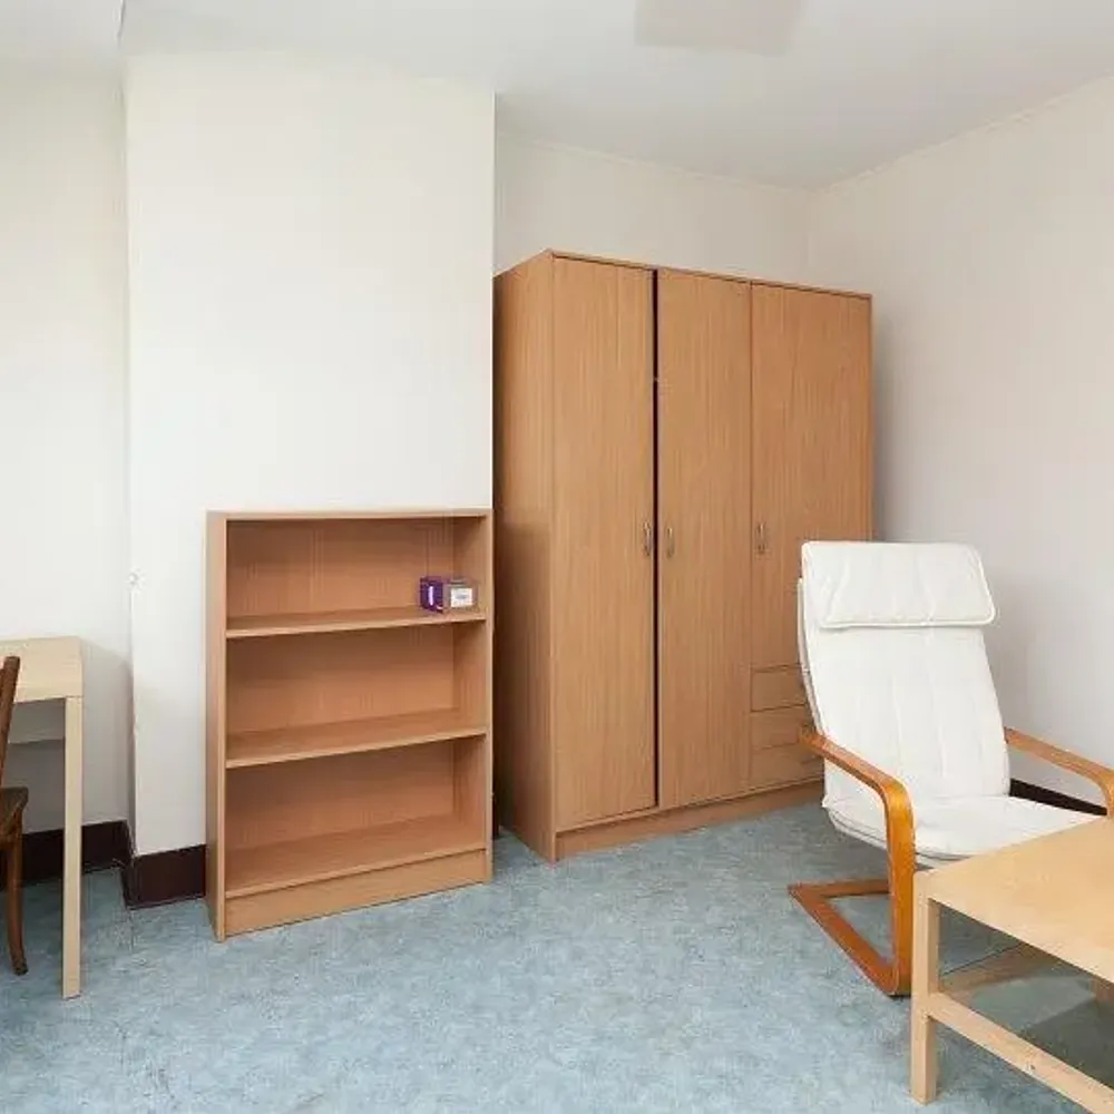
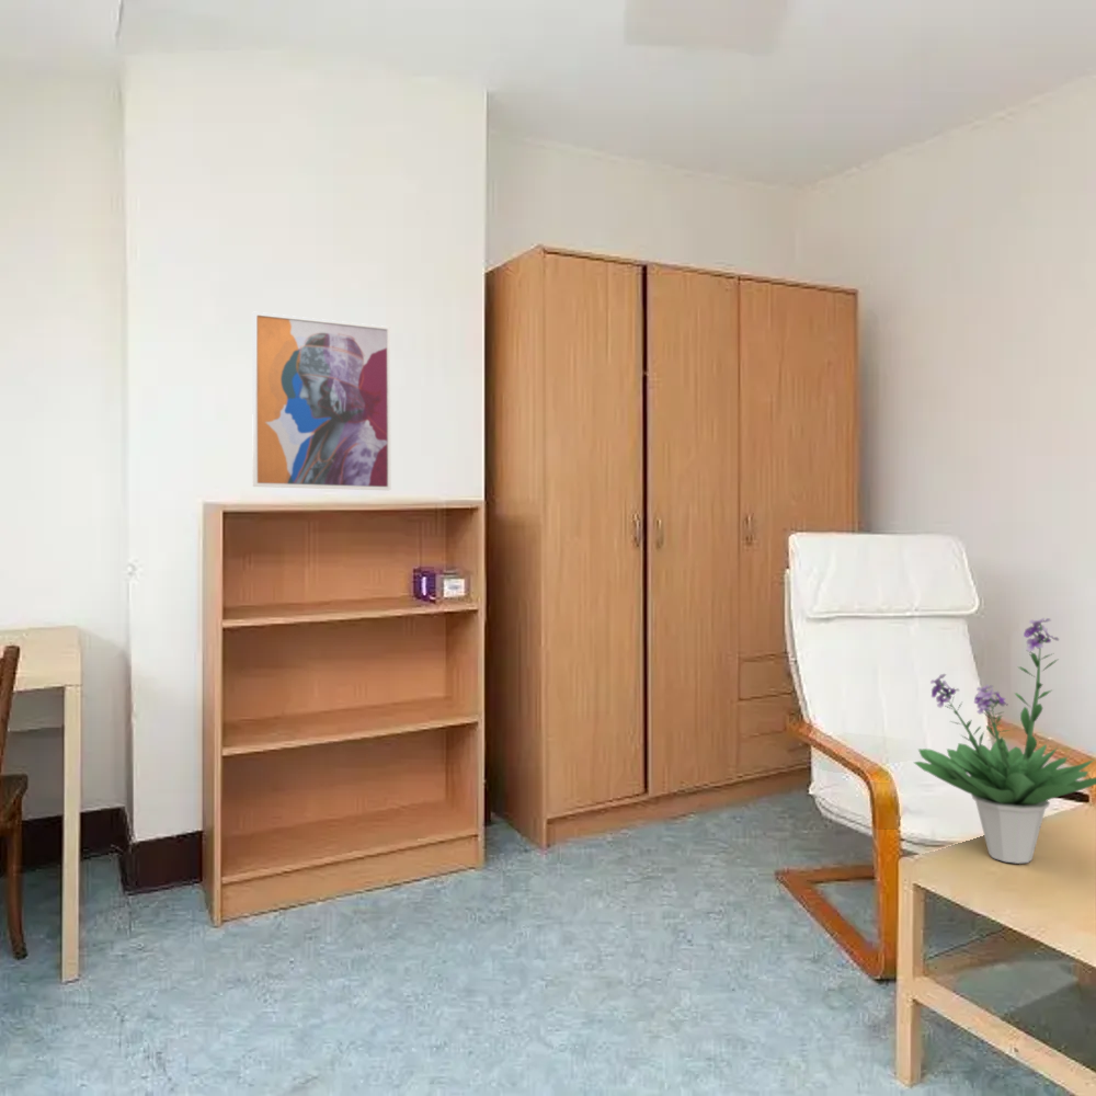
+ potted plant [913,617,1096,865]
+ wall art [251,311,392,491]
